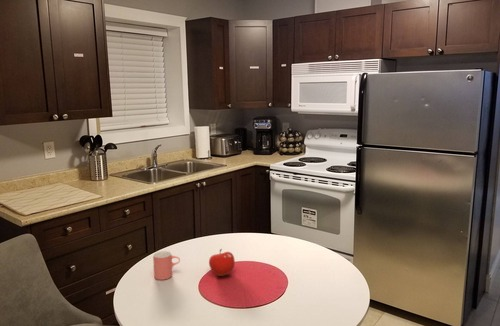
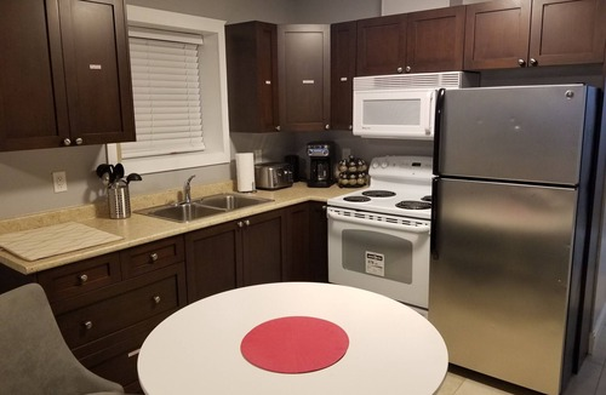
- fruit [208,248,236,277]
- cup [152,250,181,281]
